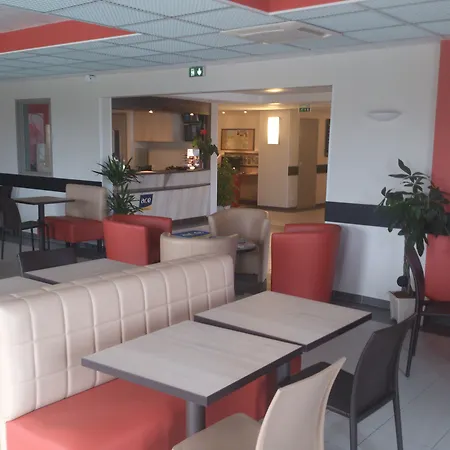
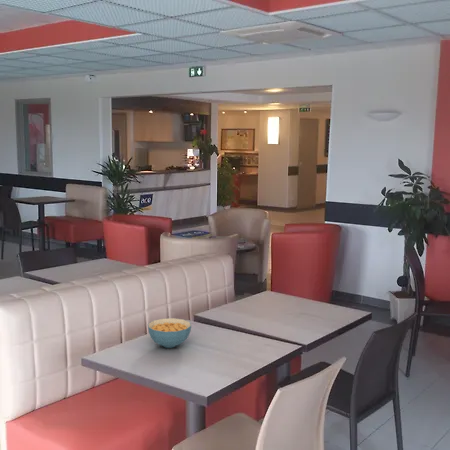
+ cereal bowl [147,317,192,349]
